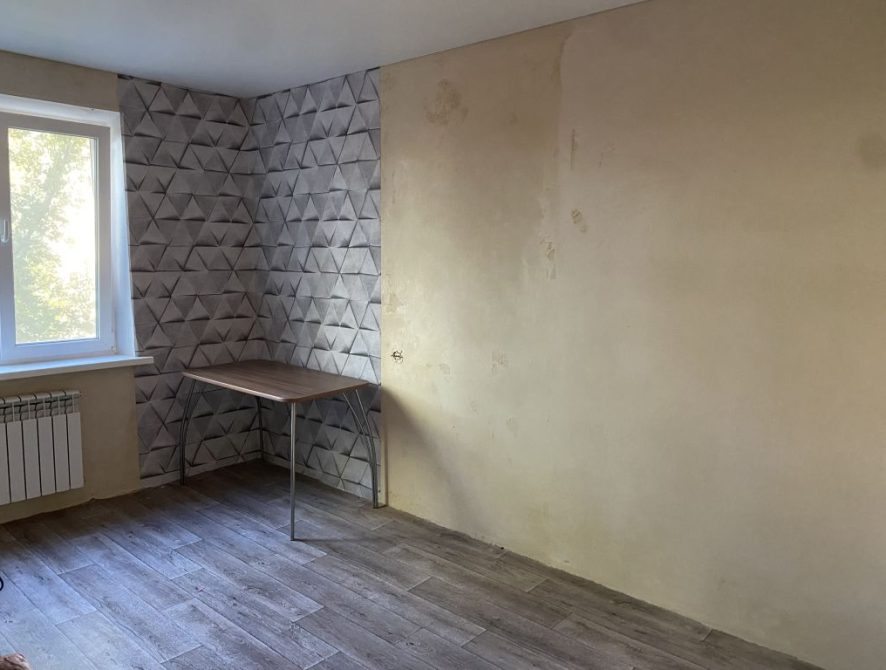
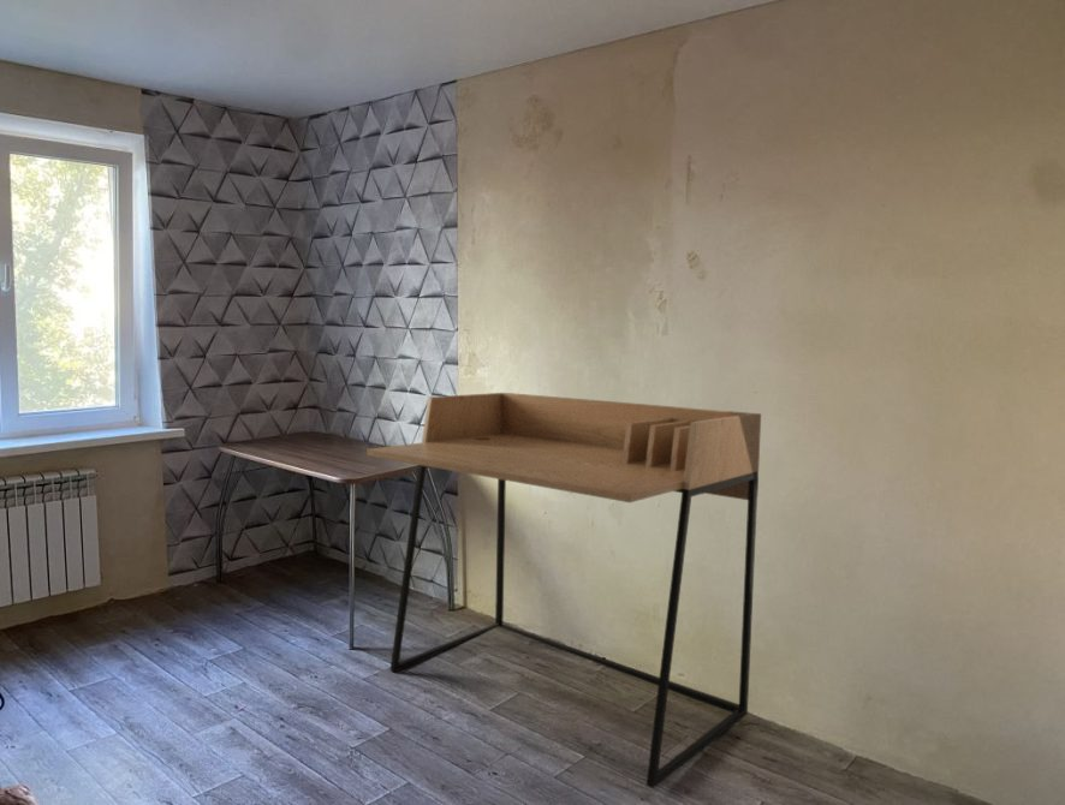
+ desk [365,392,762,789]
